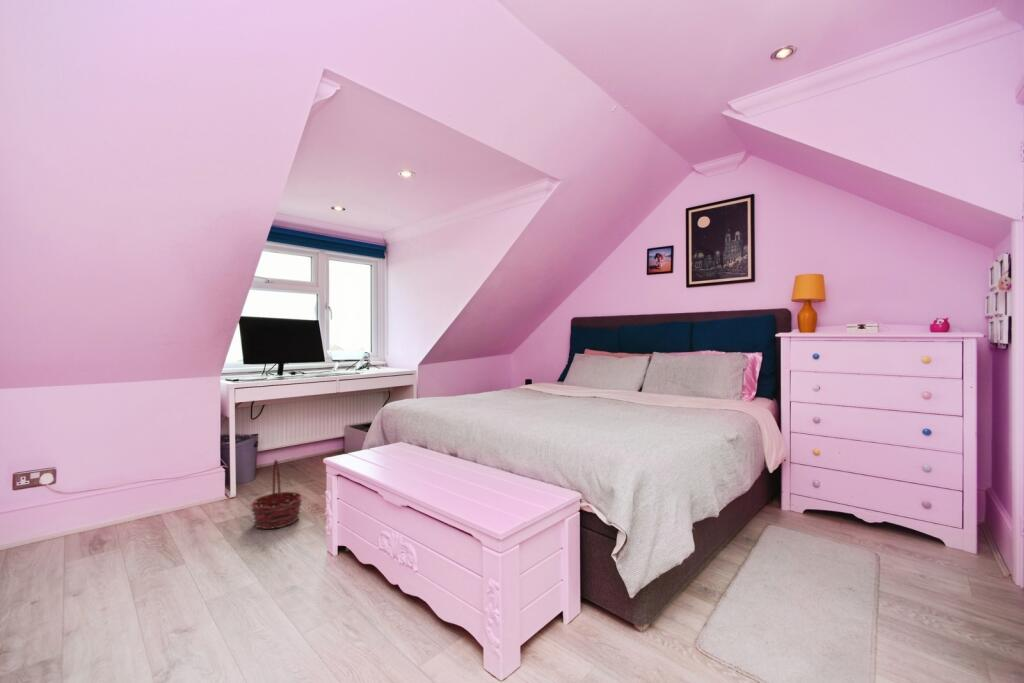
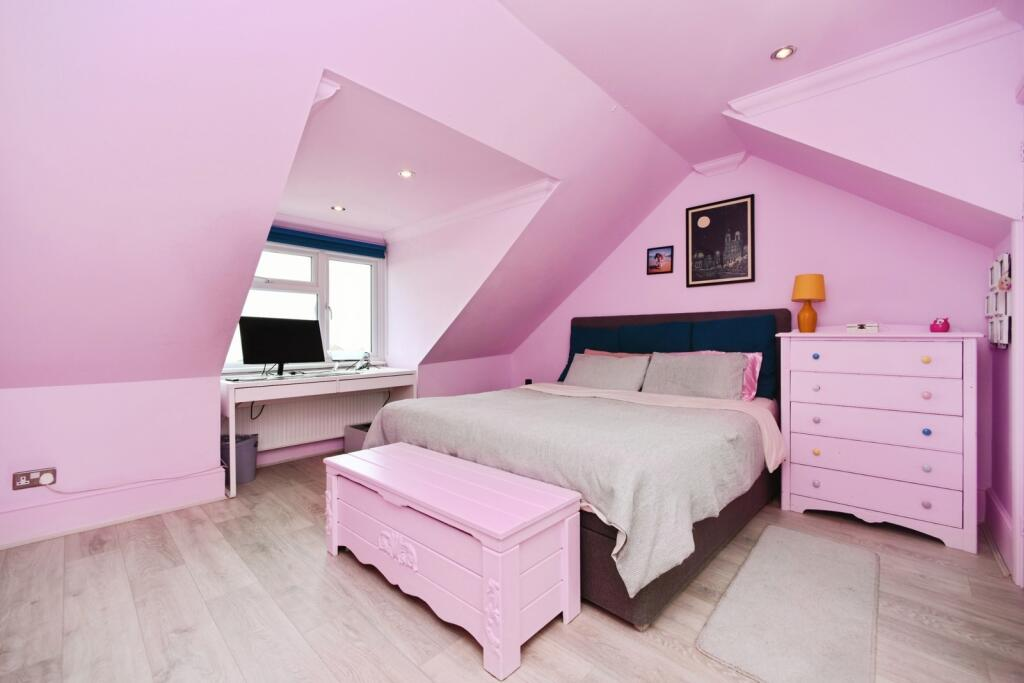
- basket [249,459,304,530]
